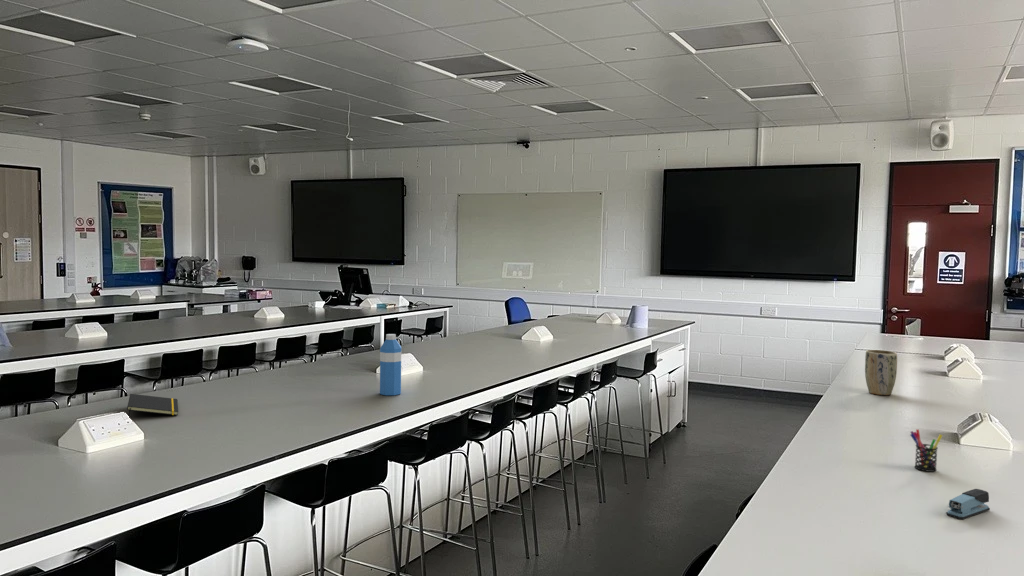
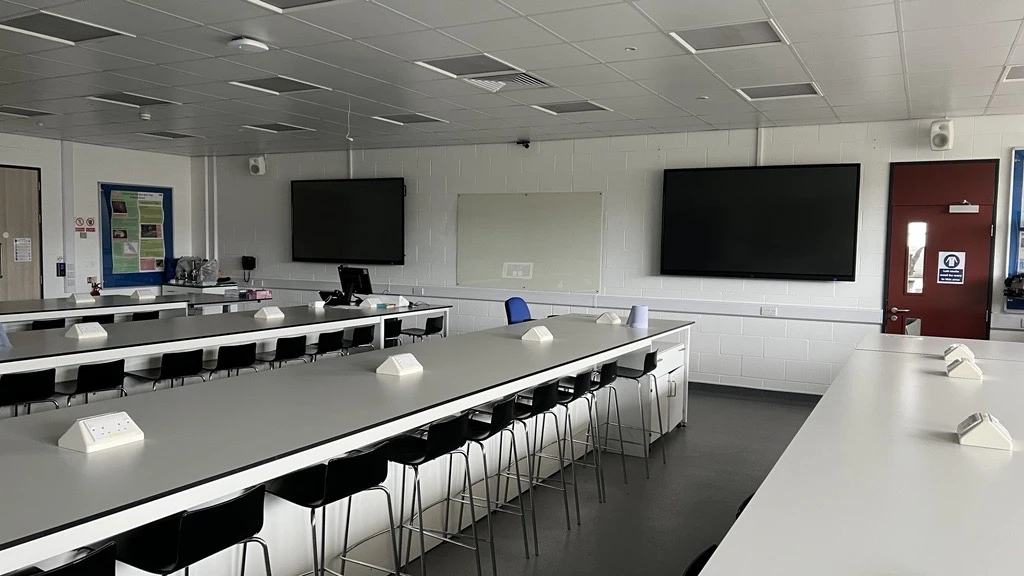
- notepad [126,393,179,417]
- stapler [945,488,991,520]
- water bottle [379,333,402,396]
- pen holder [910,428,943,473]
- plant pot [864,349,898,396]
